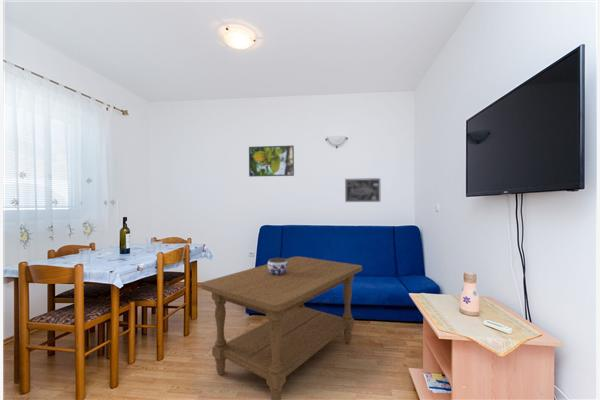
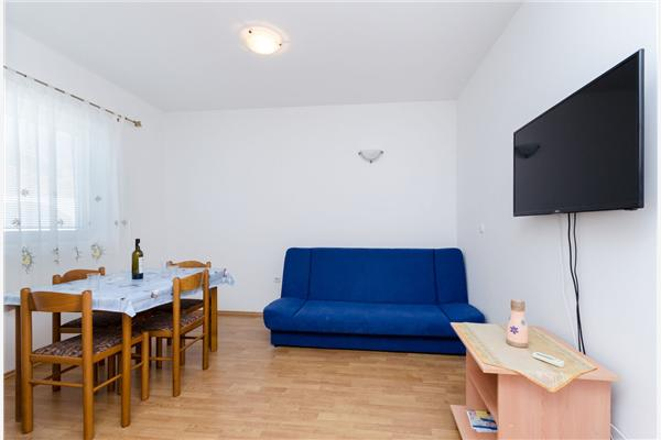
- wall art [344,177,381,203]
- jar [267,257,287,275]
- coffee table [200,255,363,400]
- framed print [248,145,295,178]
